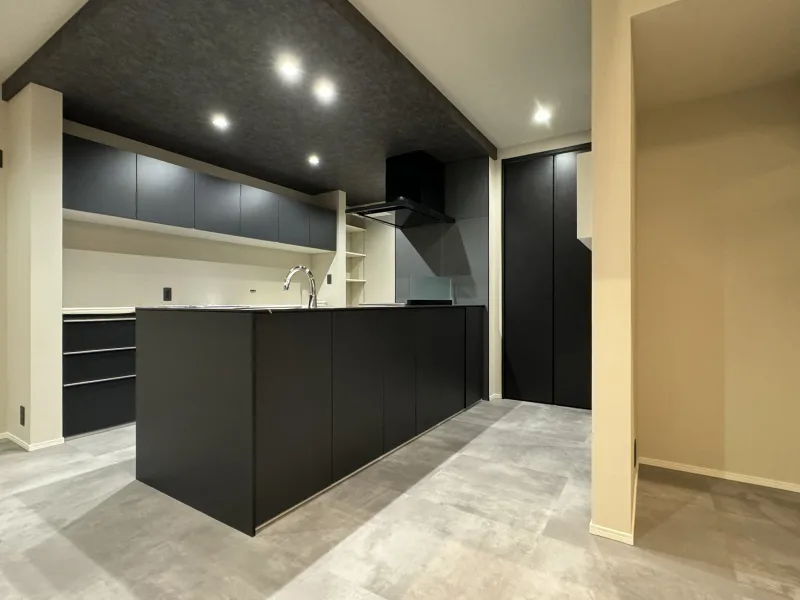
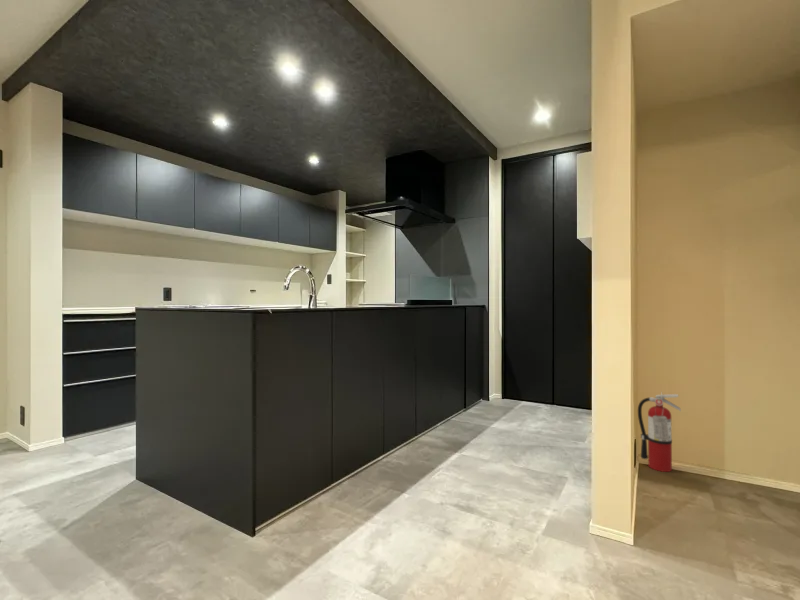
+ fire extinguisher [637,391,682,473]
